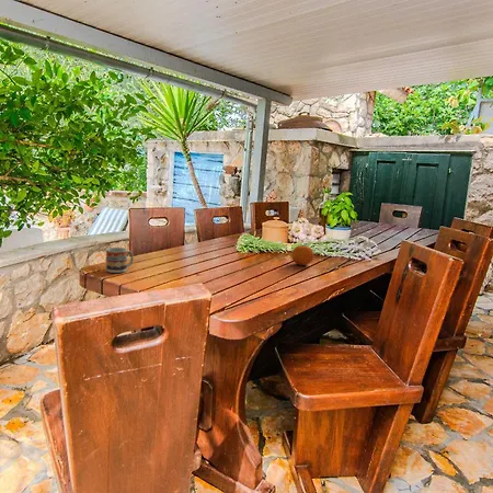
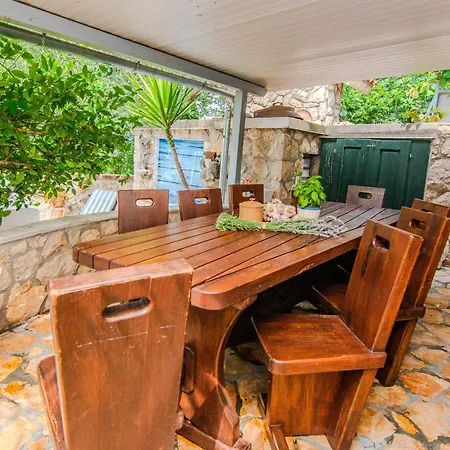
- fruit [290,244,314,266]
- cup [105,246,135,274]
